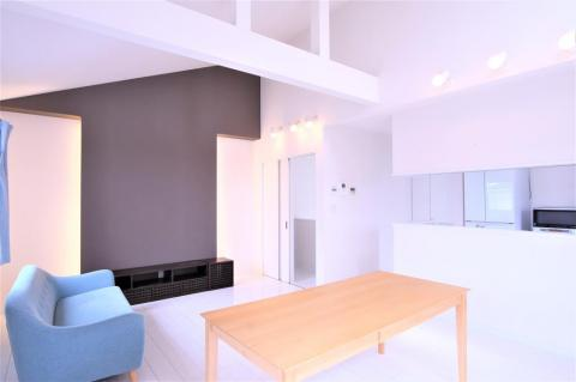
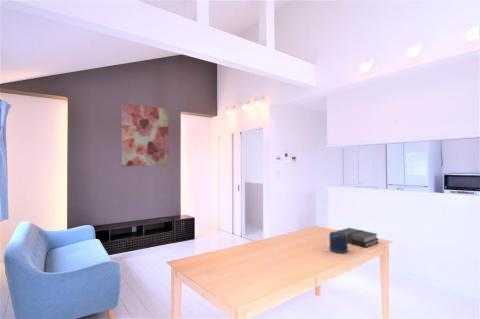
+ book [335,227,380,248]
+ candle [328,231,349,254]
+ wall art [121,102,169,167]
